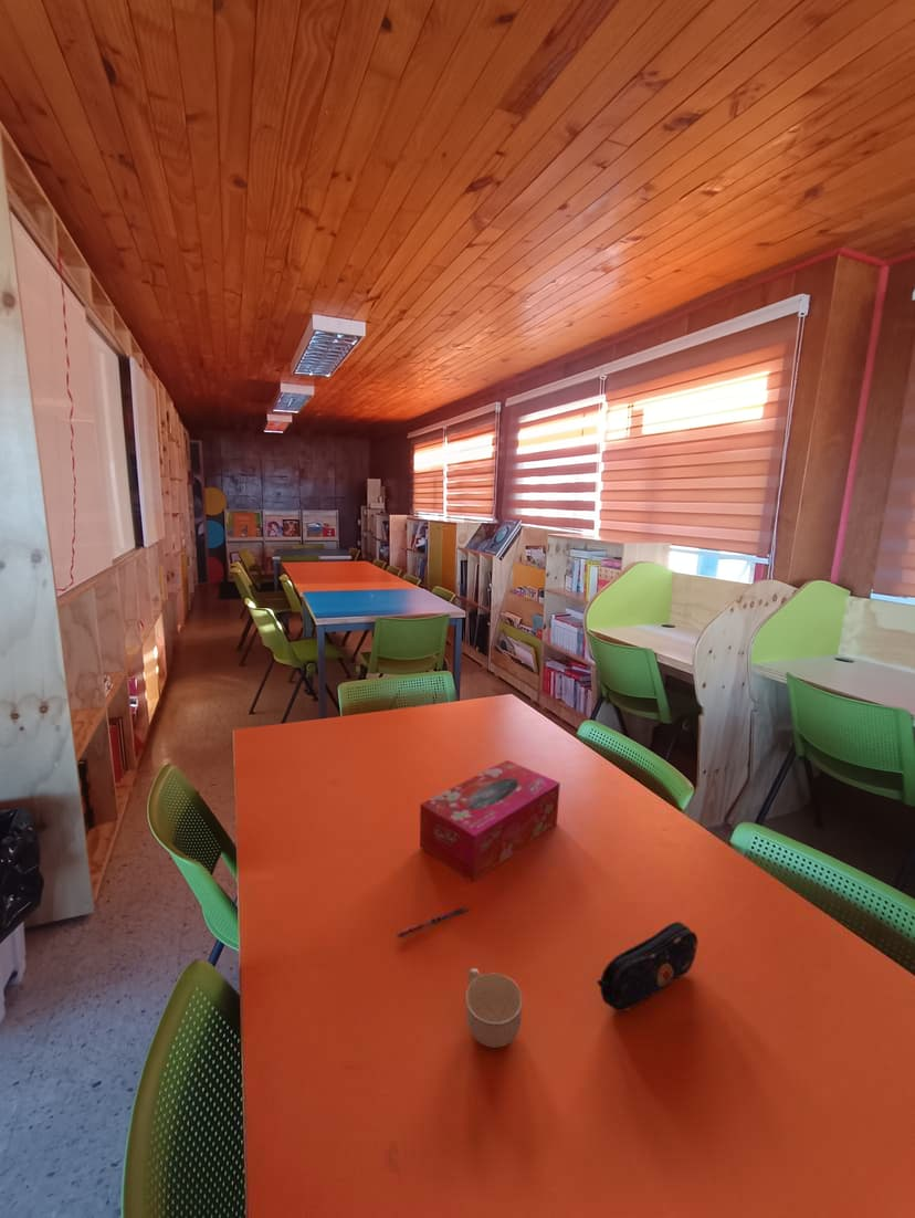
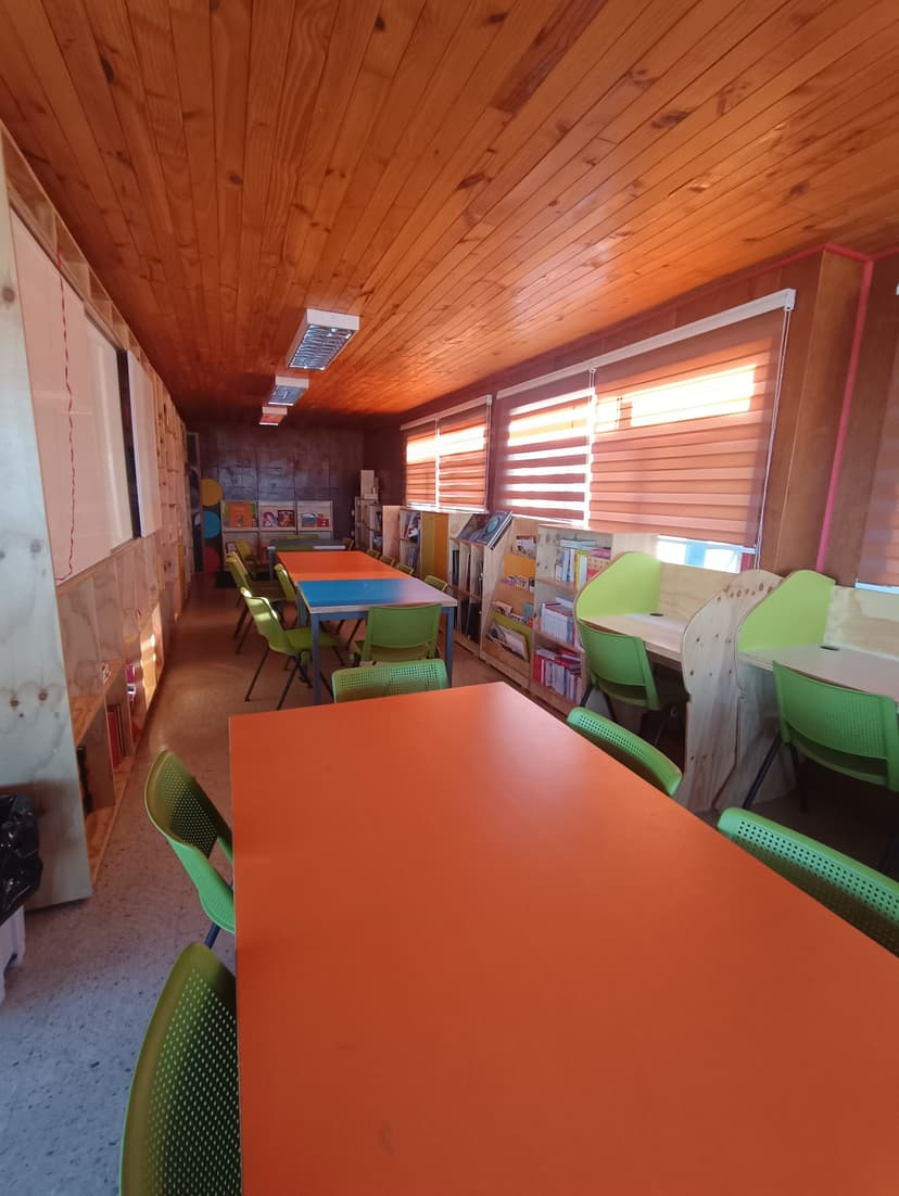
- pen [395,905,470,939]
- tissue box [419,759,561,883]
- pencil case [596,921,698,1012]
- cup [464,967,524,1049]
